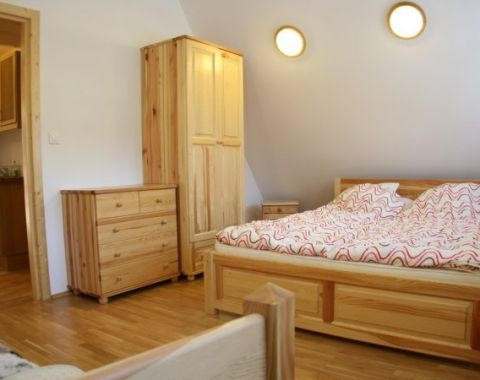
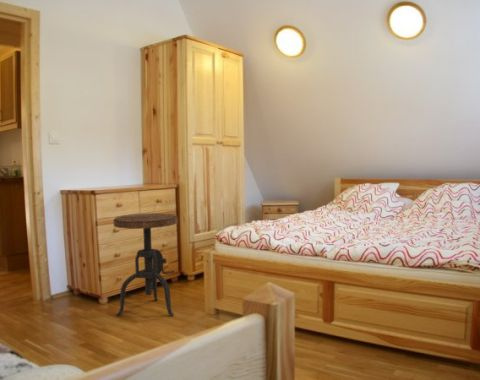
+ side table [112,212,179,317]
